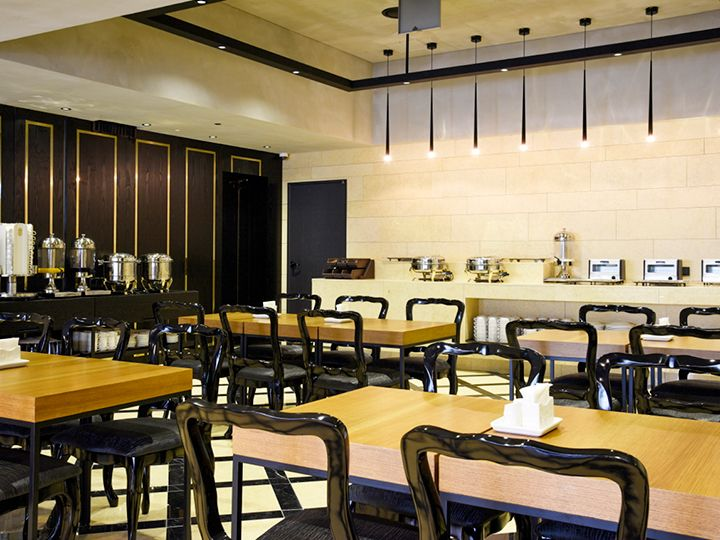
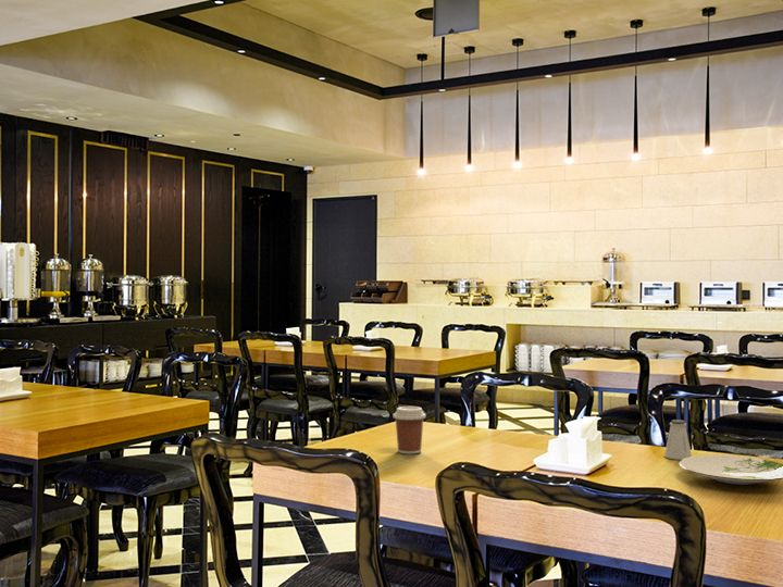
+ plate [679,454,783,486]
+ coffee cup [391,405,426,454]
+ saltshaker [663,419,693,461]
